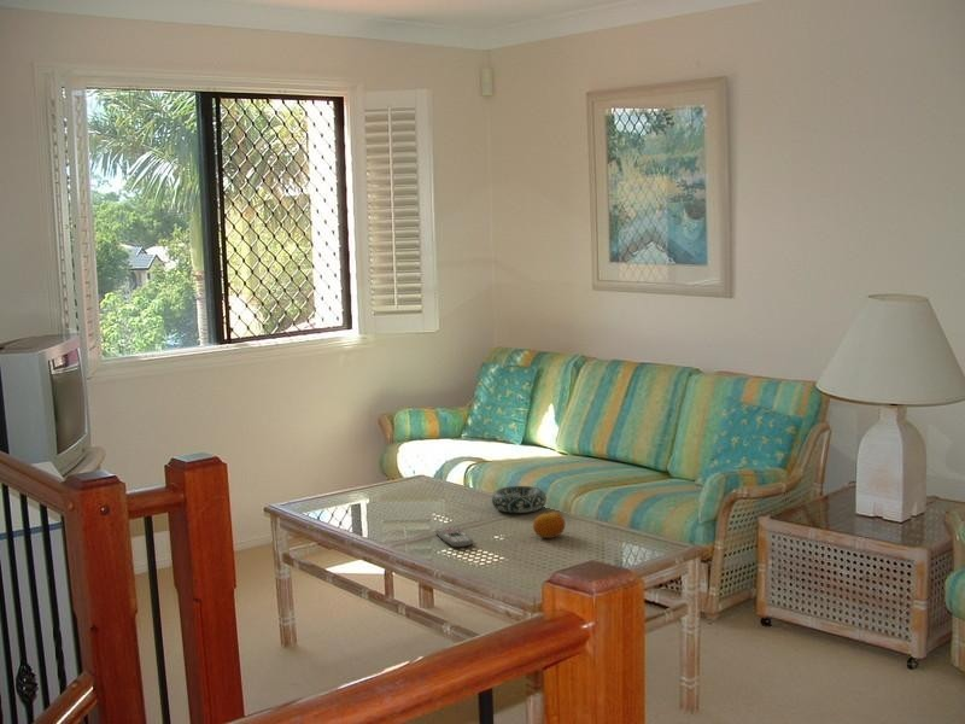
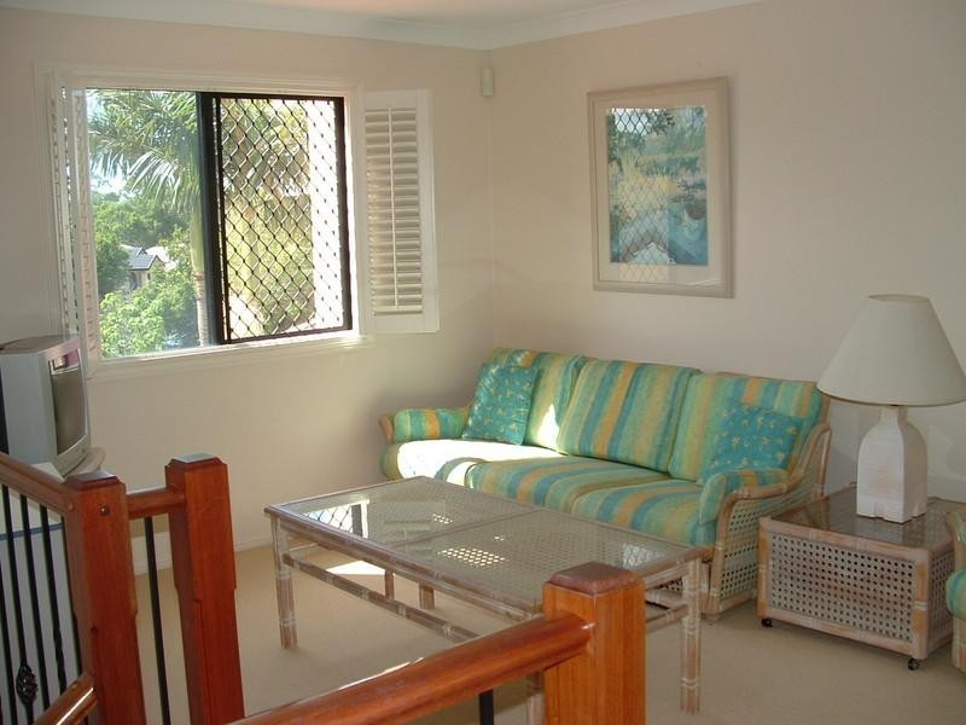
- decorative bowl [491,485,548,514]
- remote control [434,526,474,549]
- fruit [532,510,566,539]
